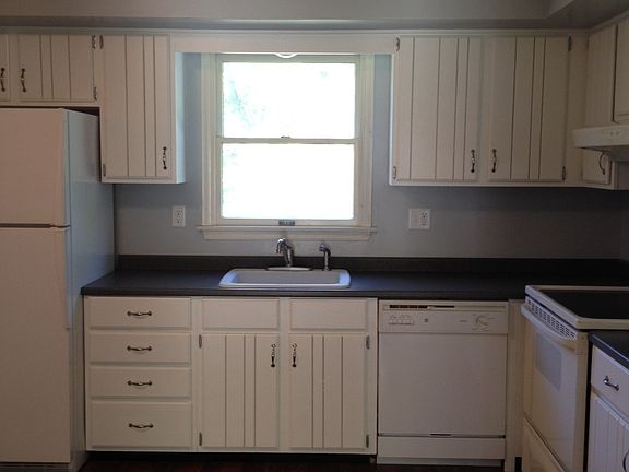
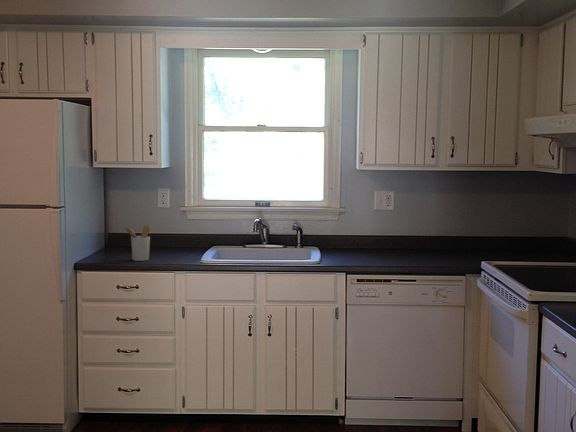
+ utensil holder [123,225,151,262]
